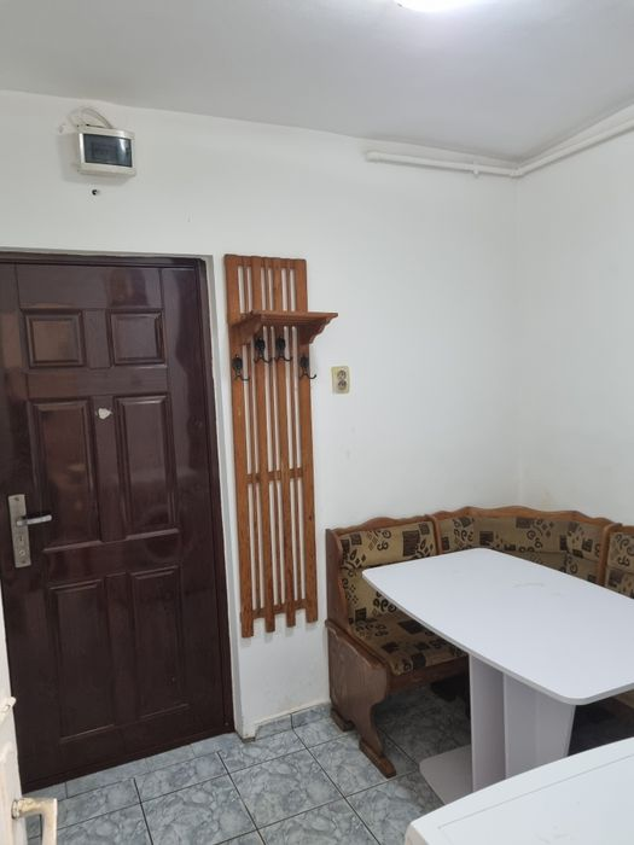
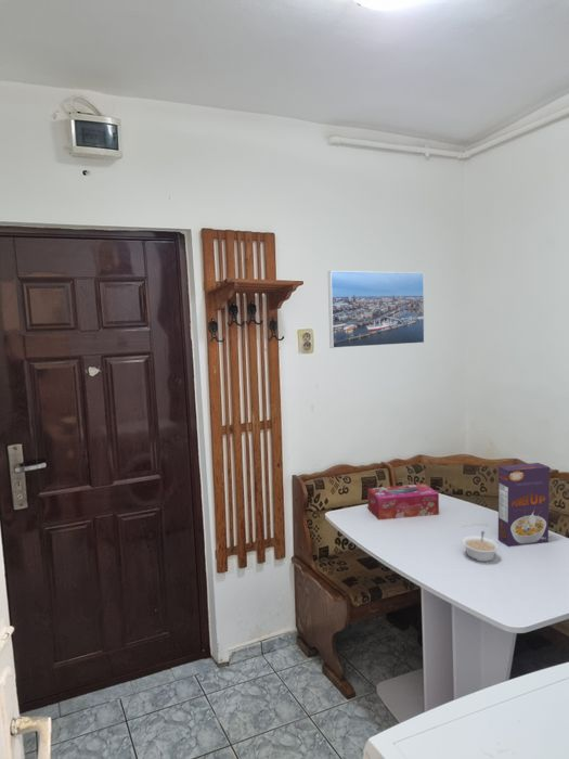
+ legume [462,530,500,563]
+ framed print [327,270,426,349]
+ cereal box [497,462,551,548]
+ tissue box [366,483,440,522]
